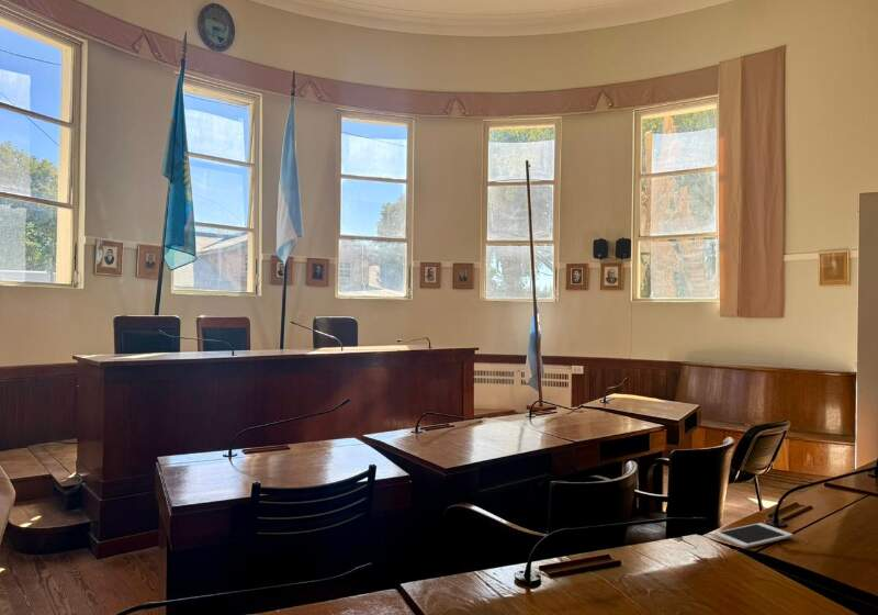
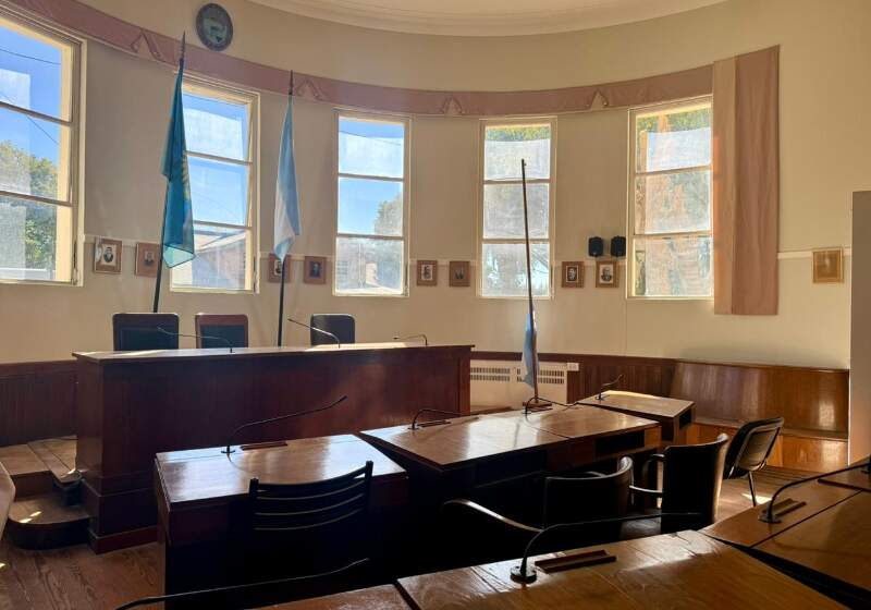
- cell phone [713,522,795,549]
